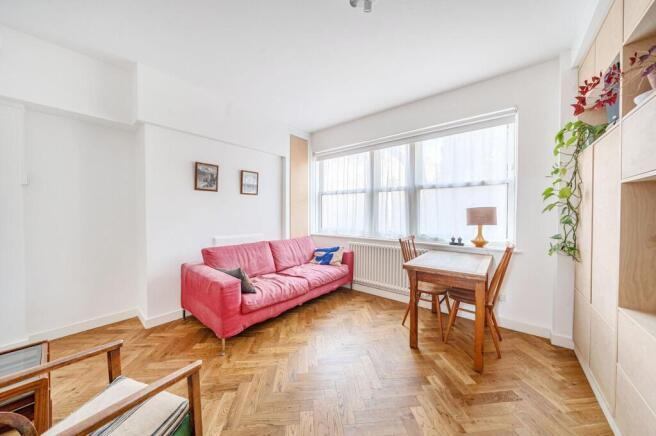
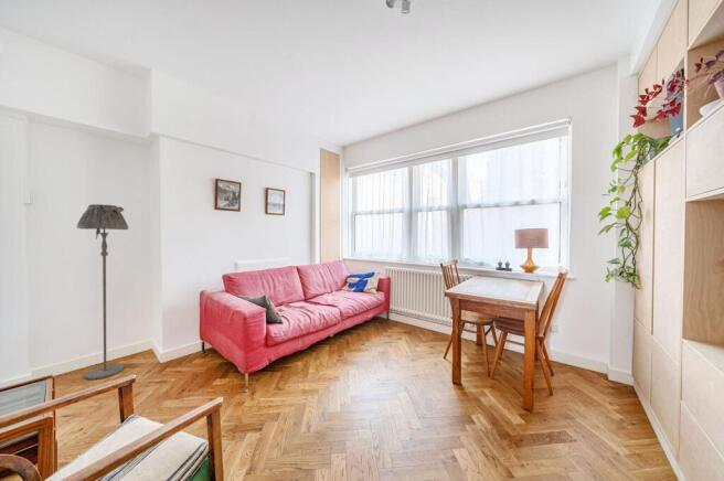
+ floor lamp [76,203,129,381]
